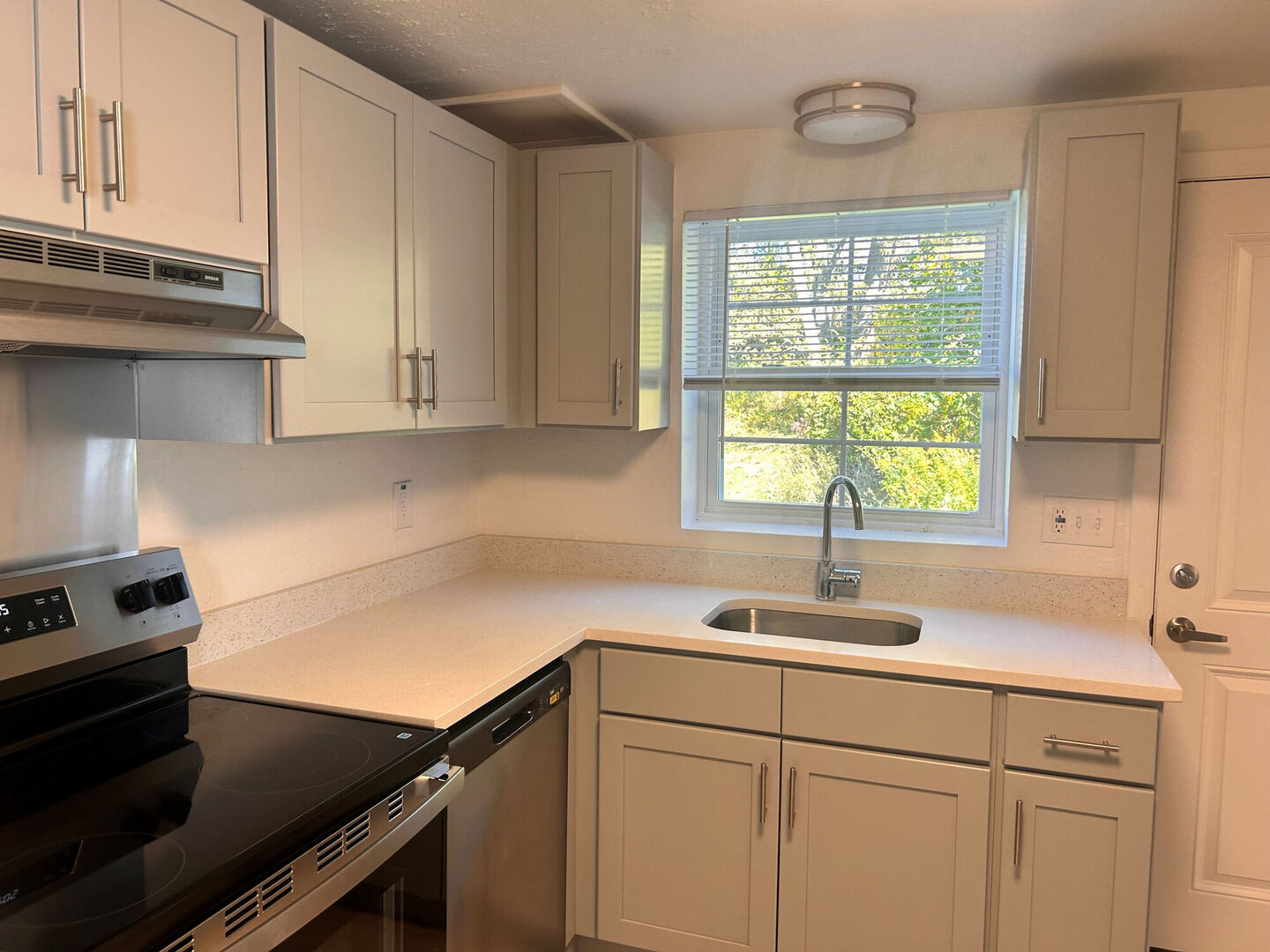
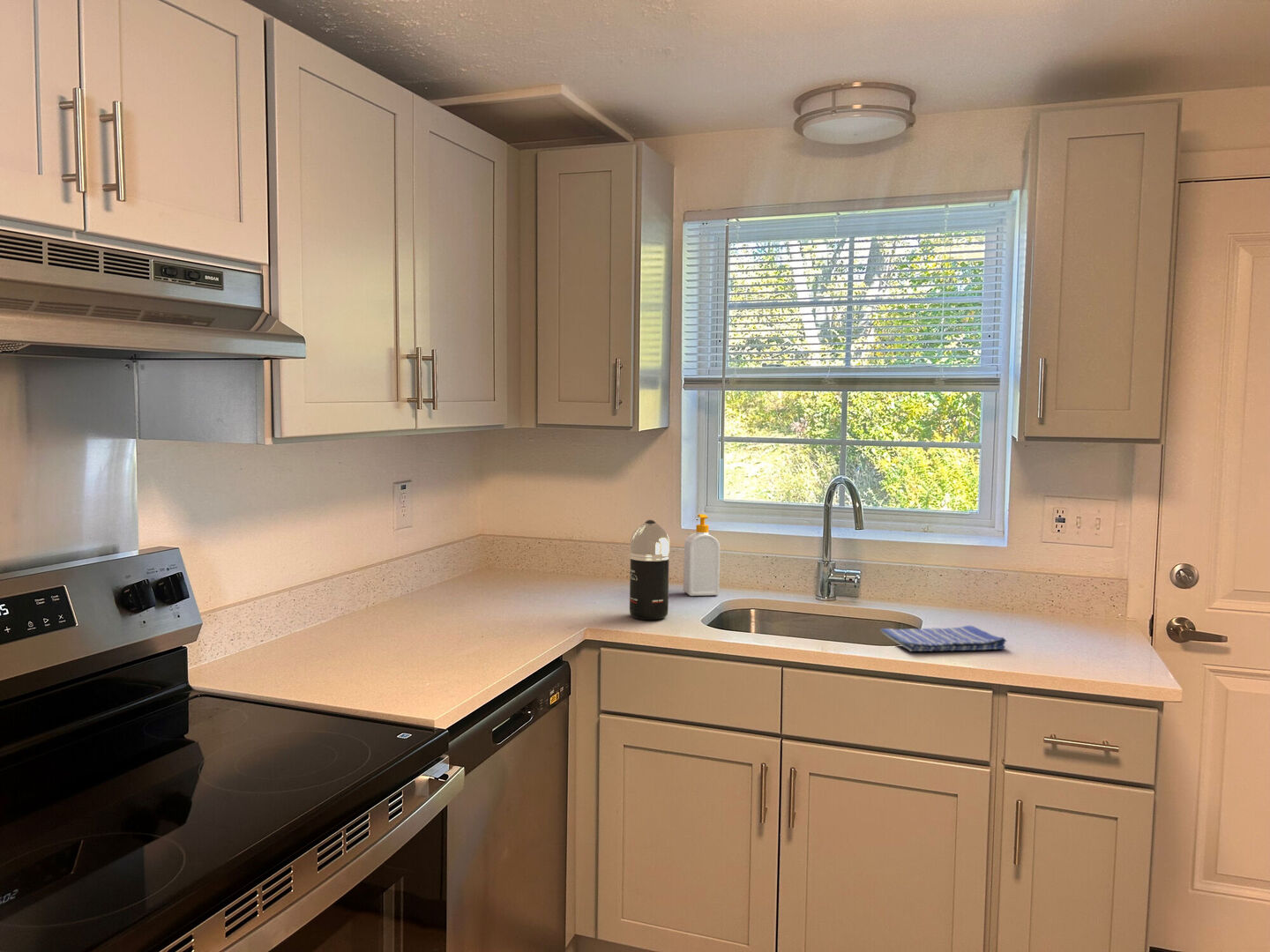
+ spray bottle [629,519,670,621]
+ dish towel [879,625,1007,652]
+ soap bottle [683,513,721,597]
